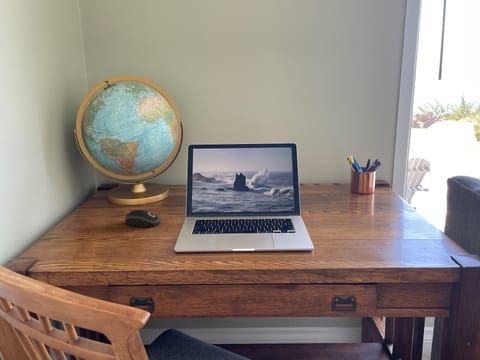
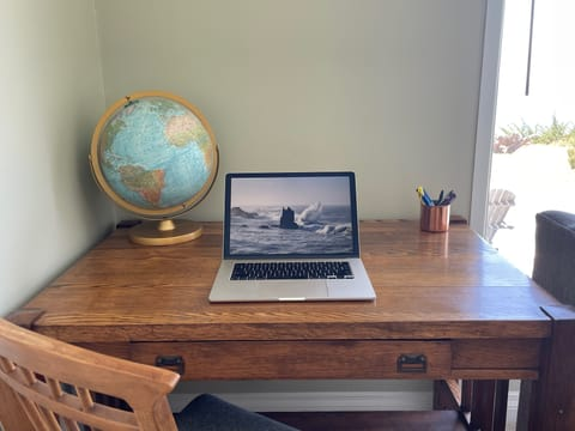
- computer mouse [124,209,161,228]
